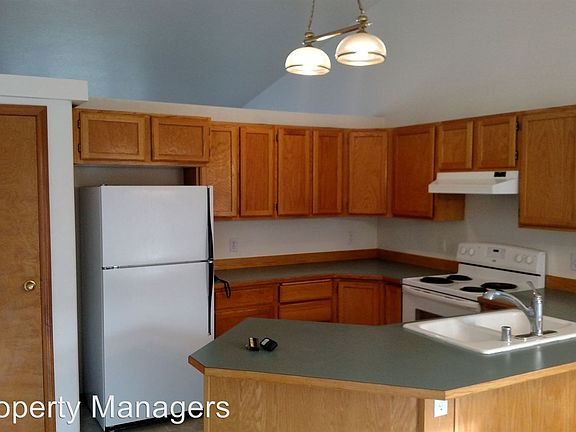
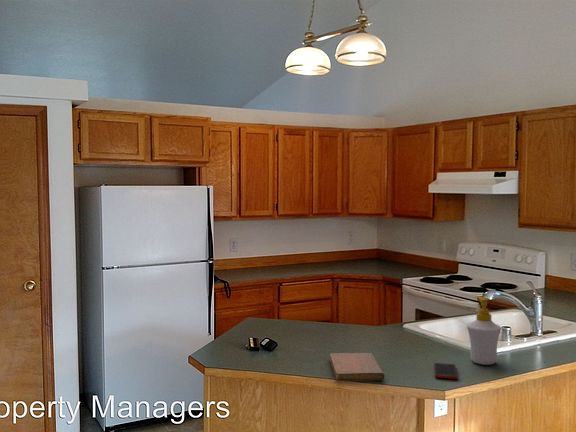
+ notebook [329,352,386,382]
+ soap bottle [465,296,503,366]
+ cell phone [433,362,459,380]
